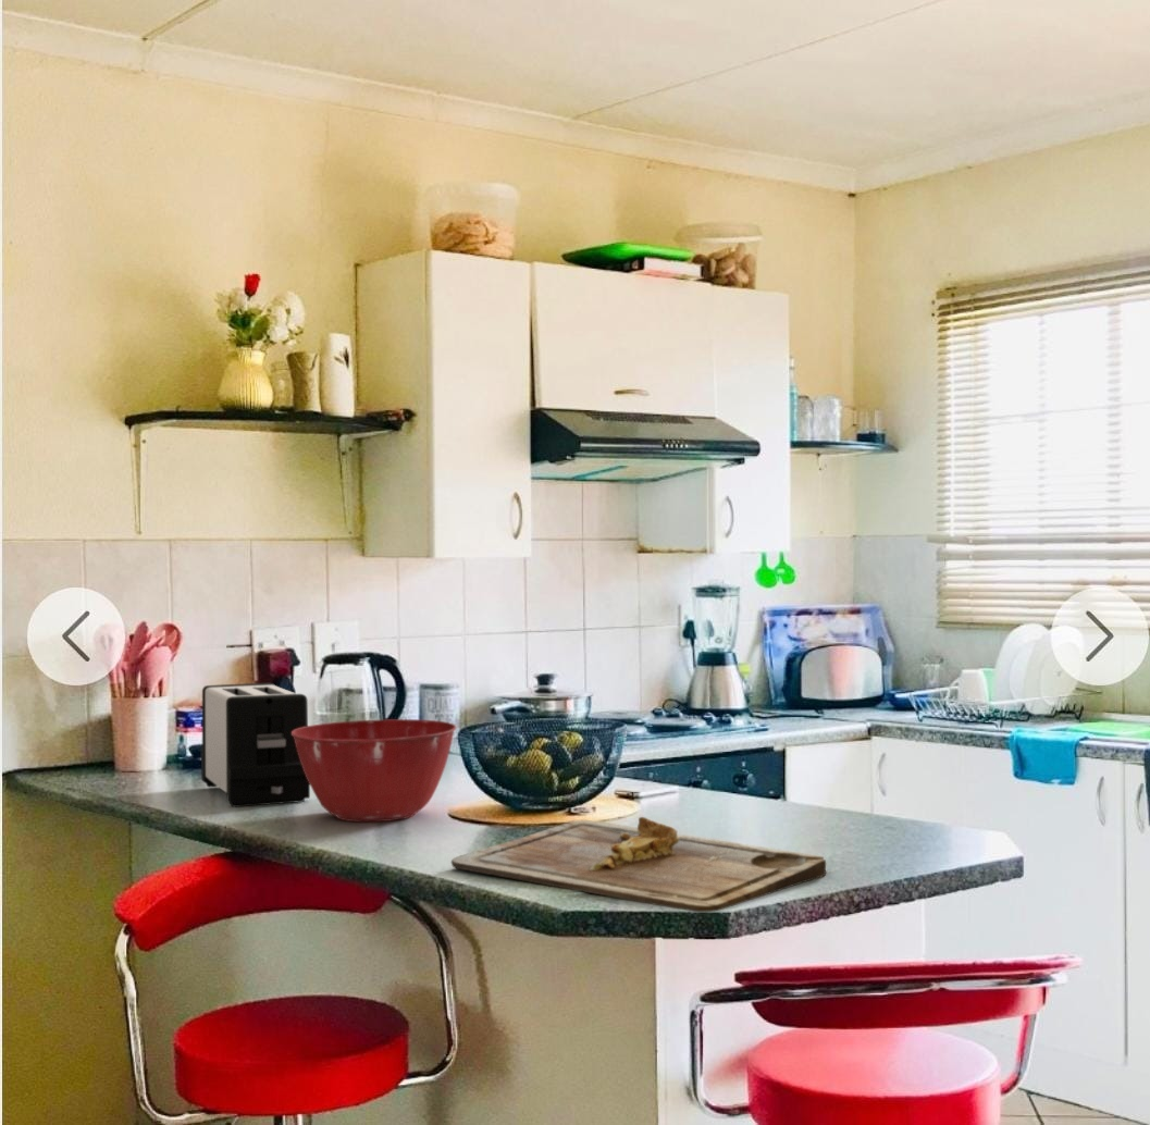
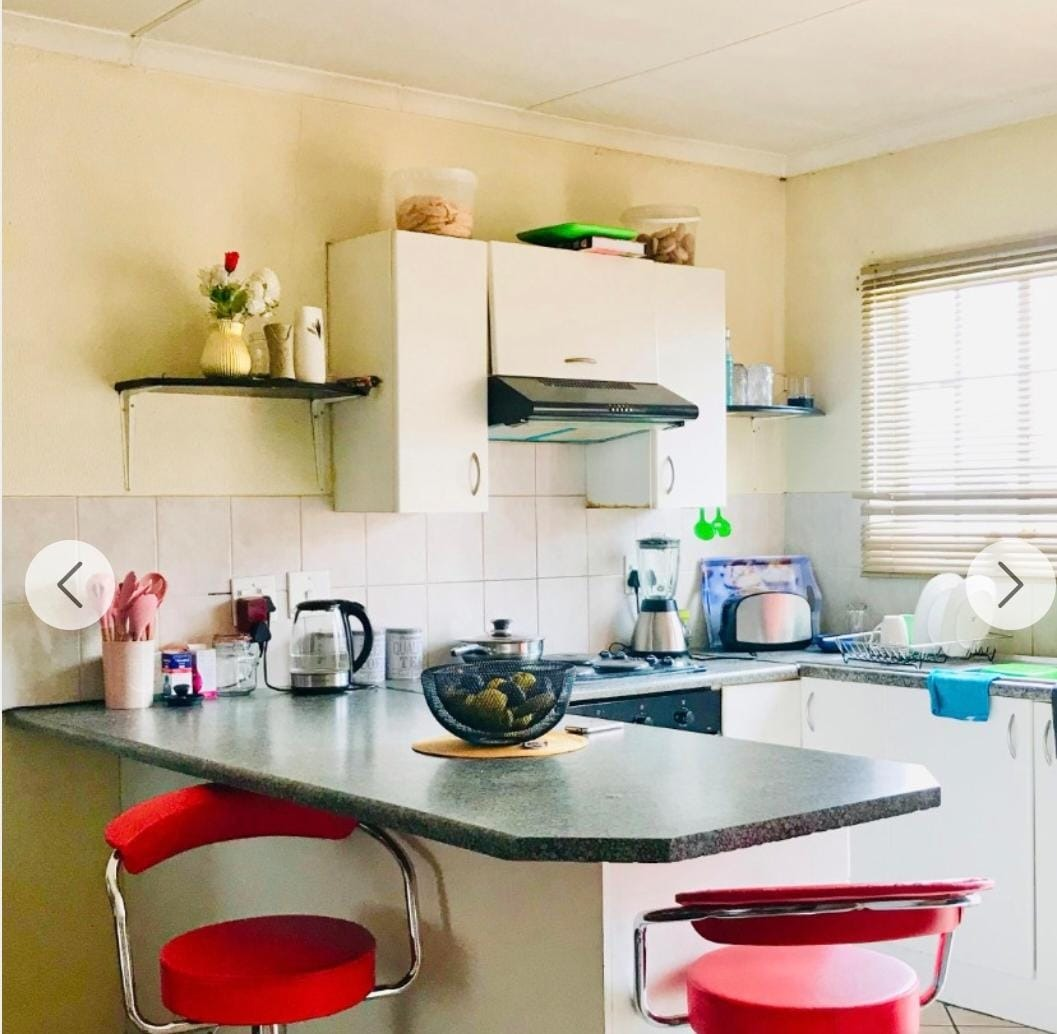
- mixing bowl [292,718,457,823]
- toaster [200,682,311,808]
- cutting board [450,816,828,913]
